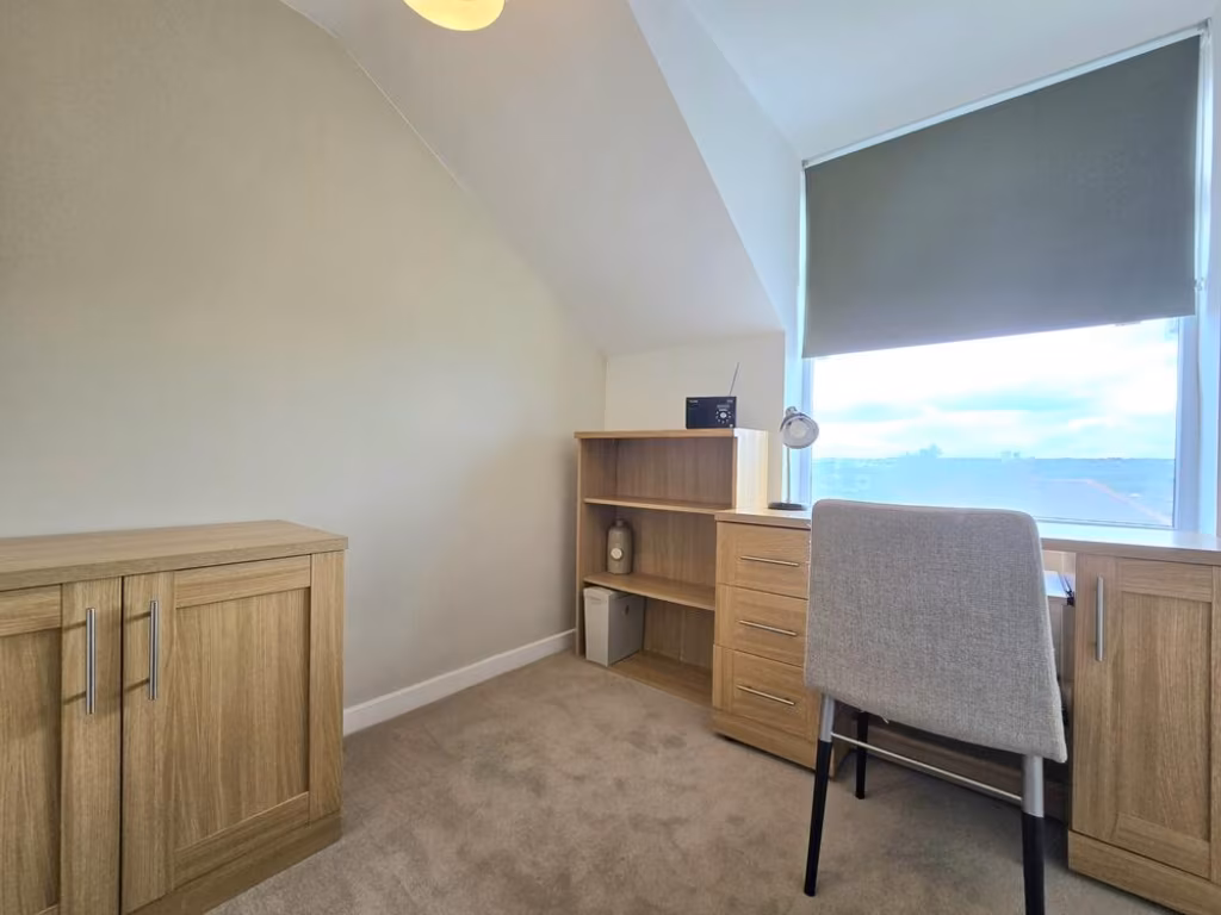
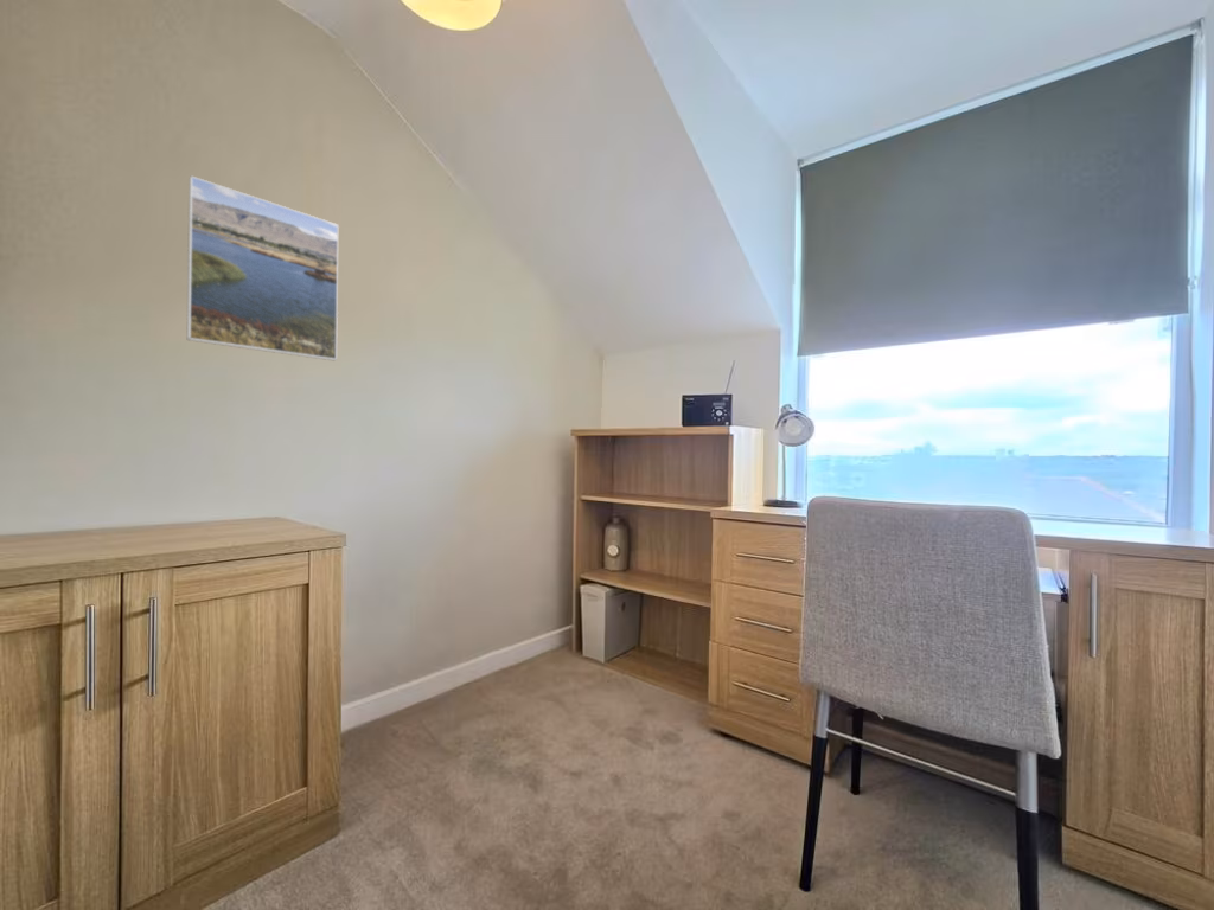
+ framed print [186,174,340,361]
